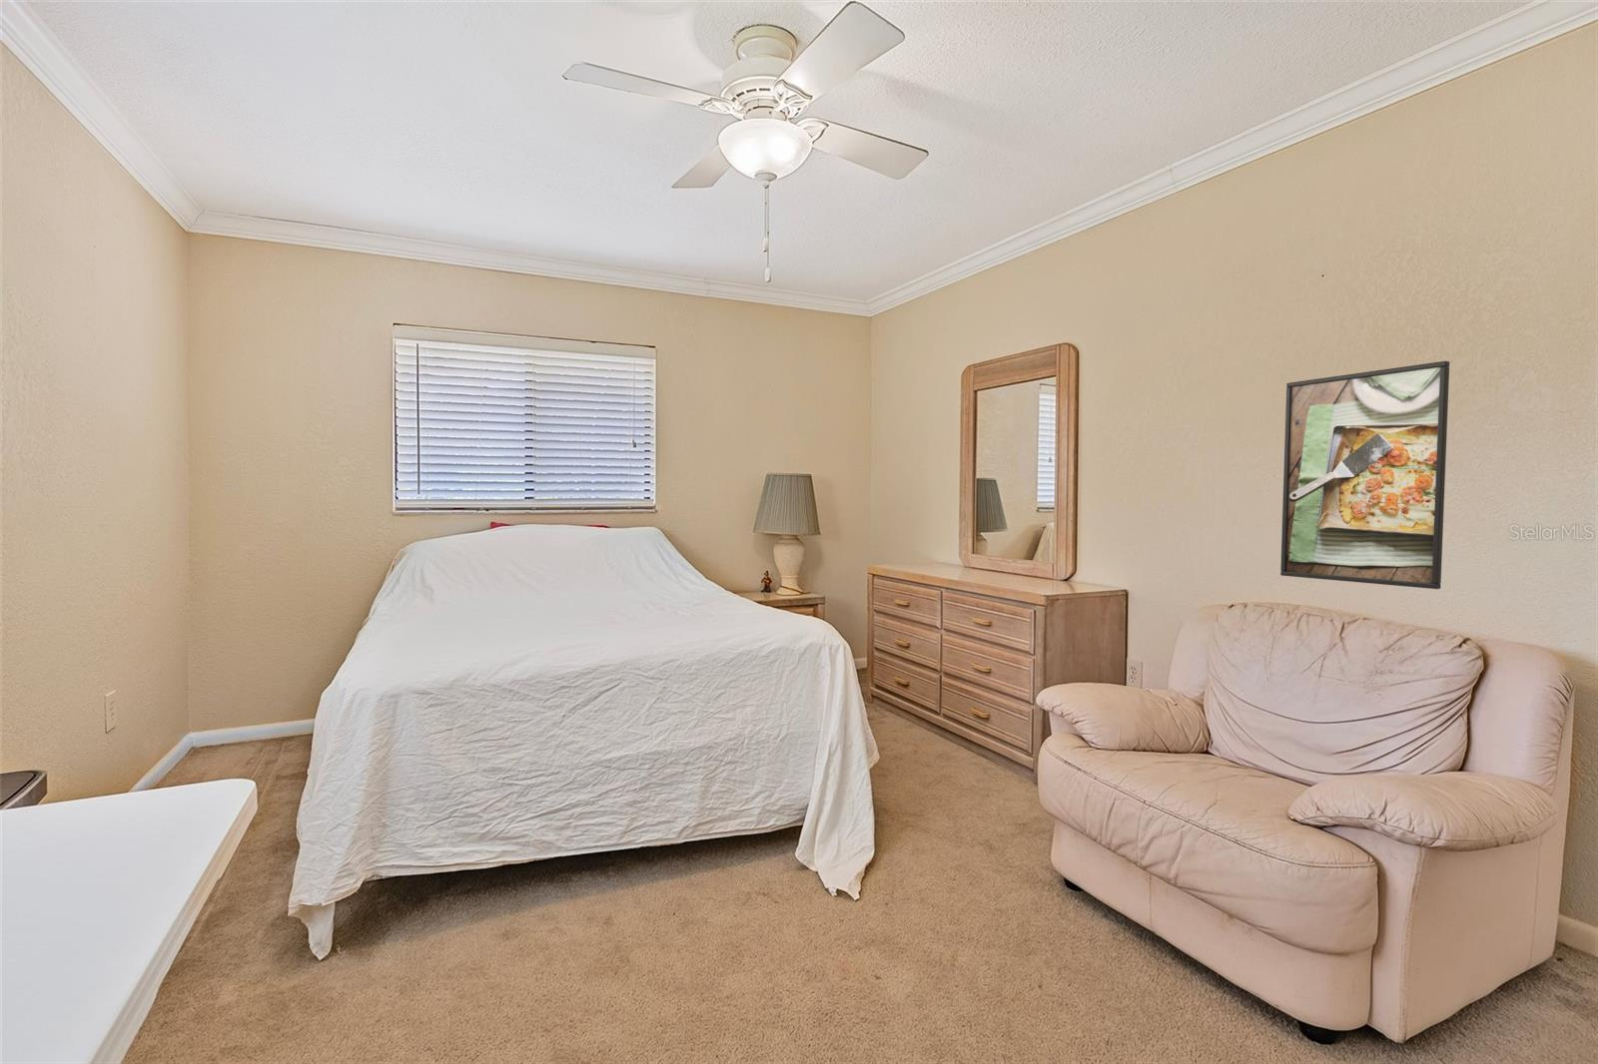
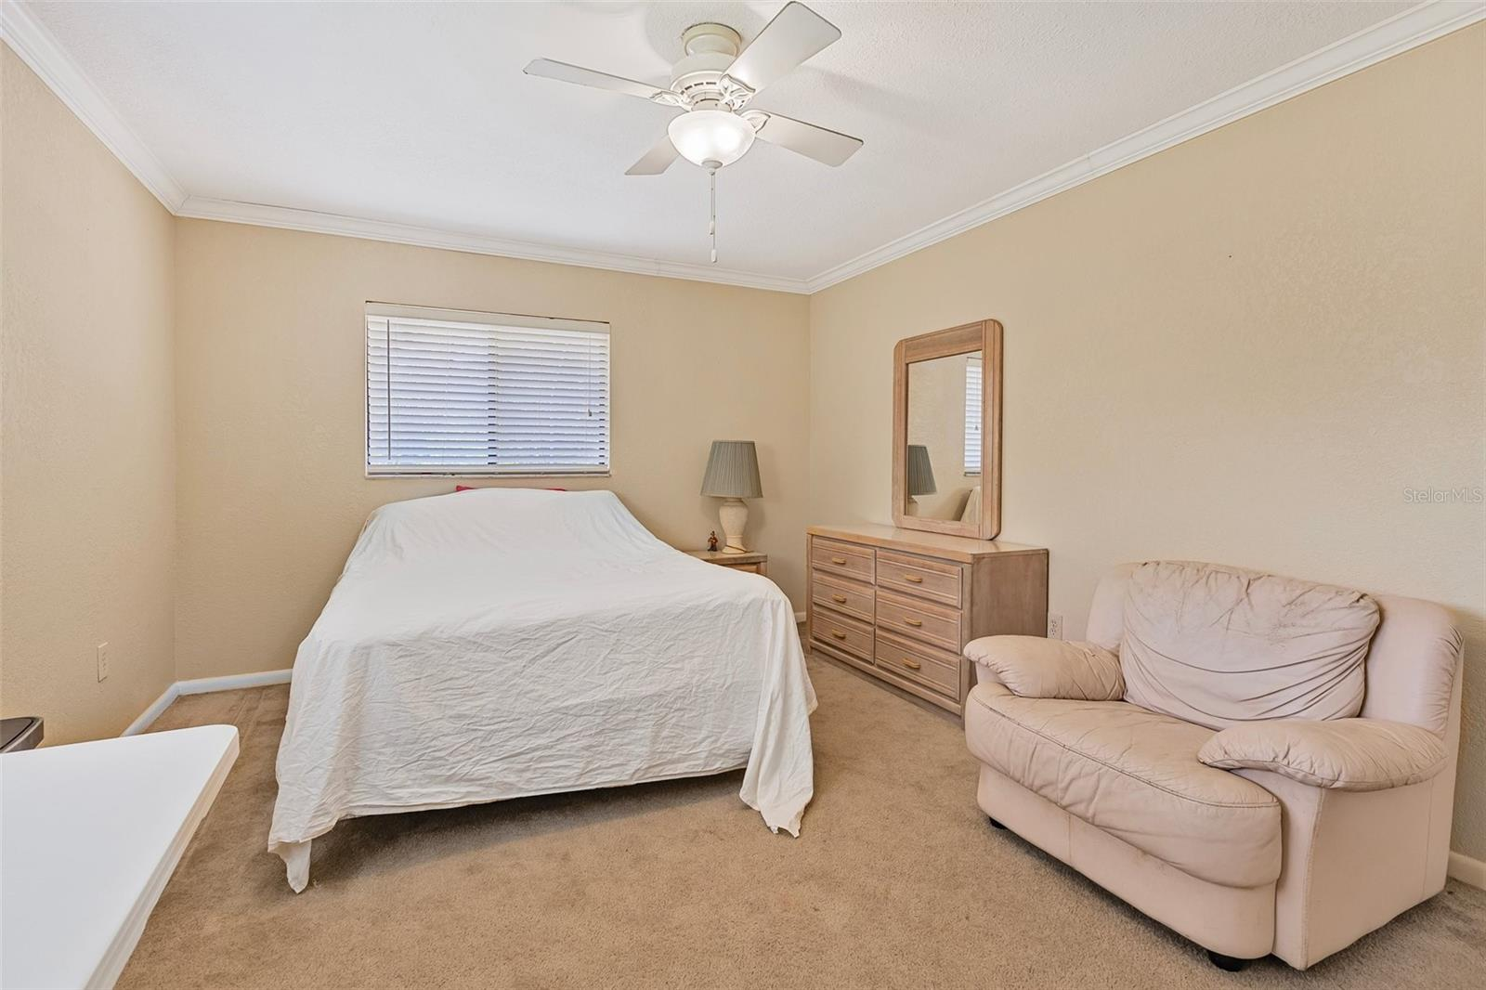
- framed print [1280,360,1451,590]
